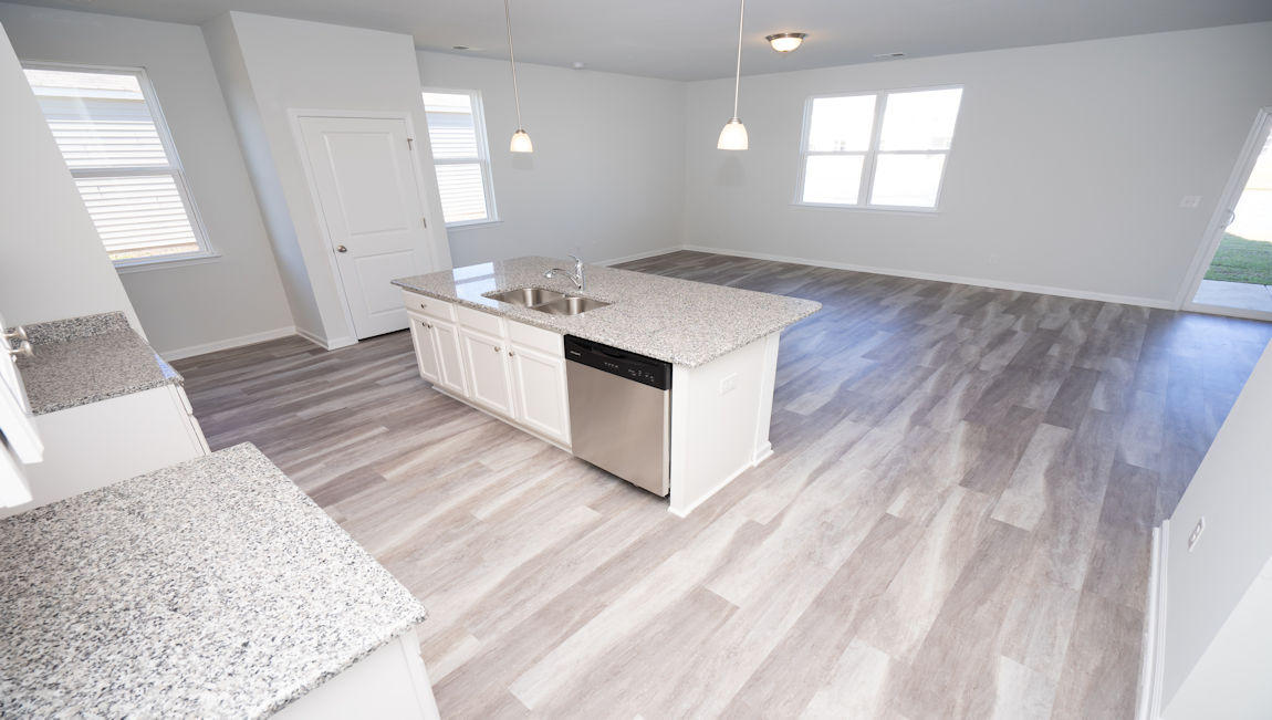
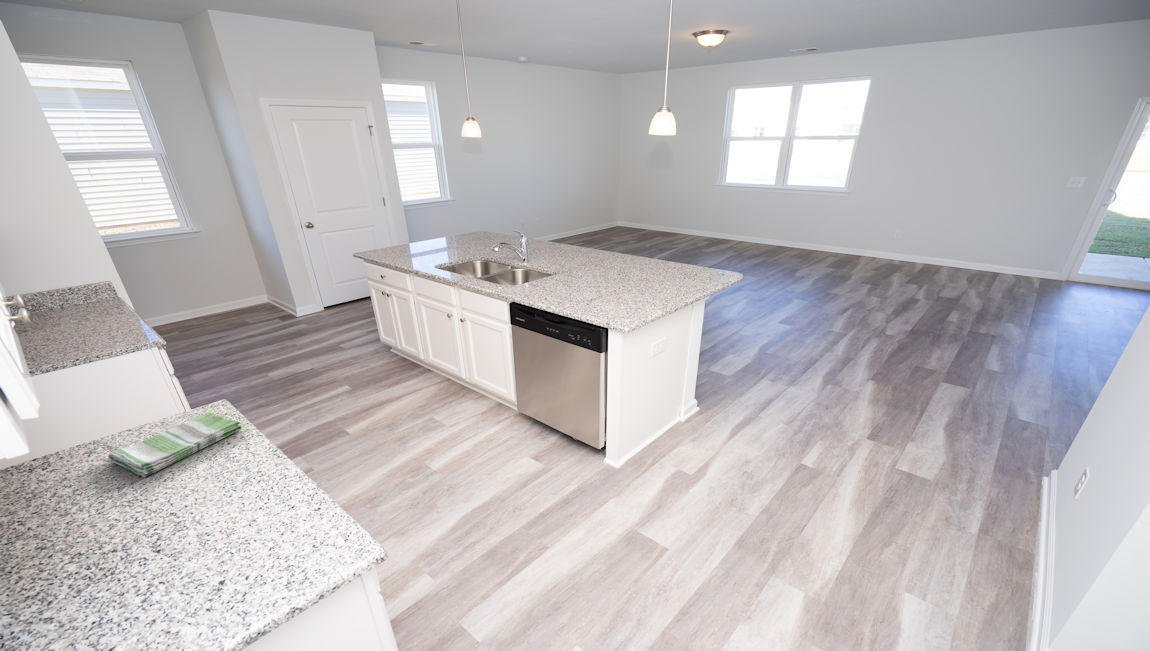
+ dish towel [107,411,243,478]
